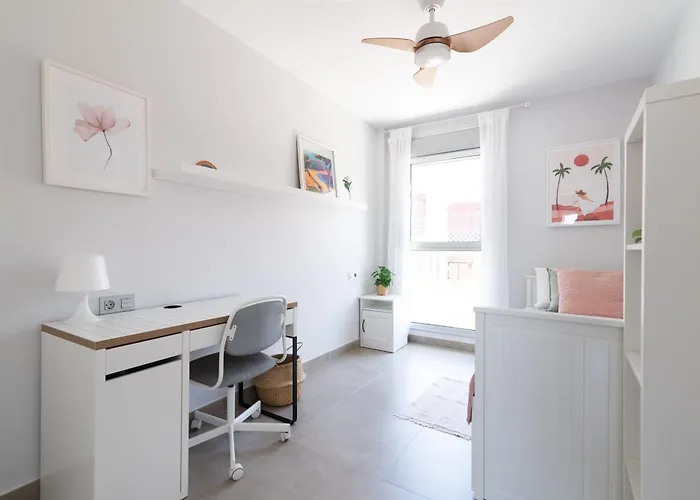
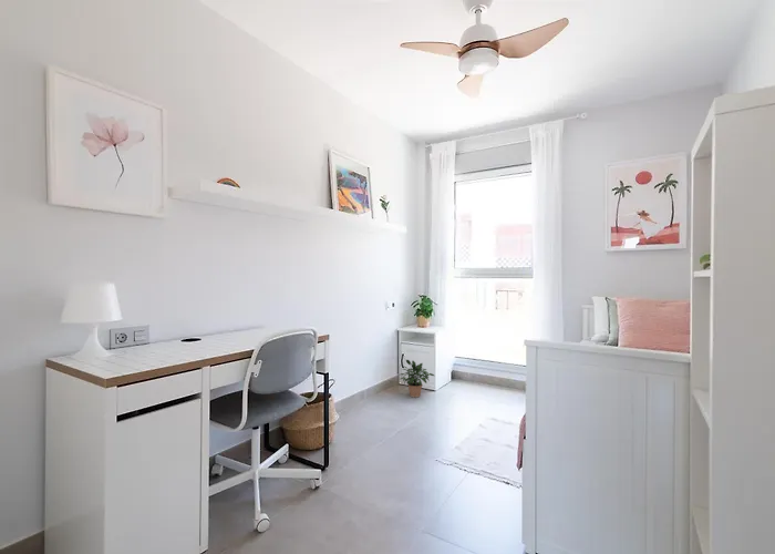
+ potted plant [400,359,435,399]
